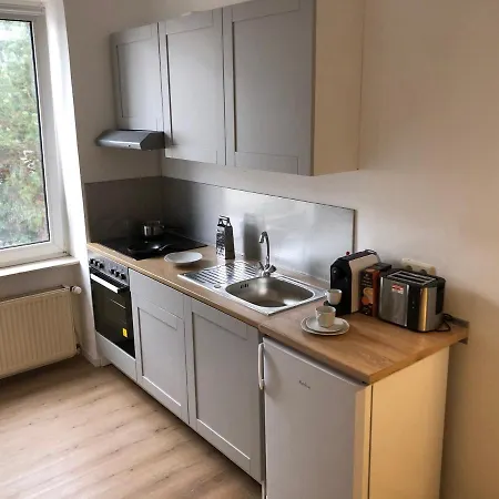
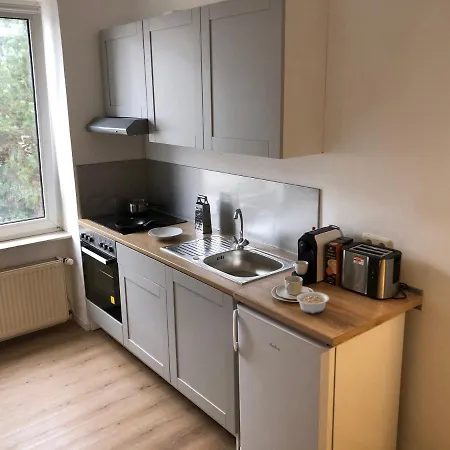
+ legume [289,291,330,314]
